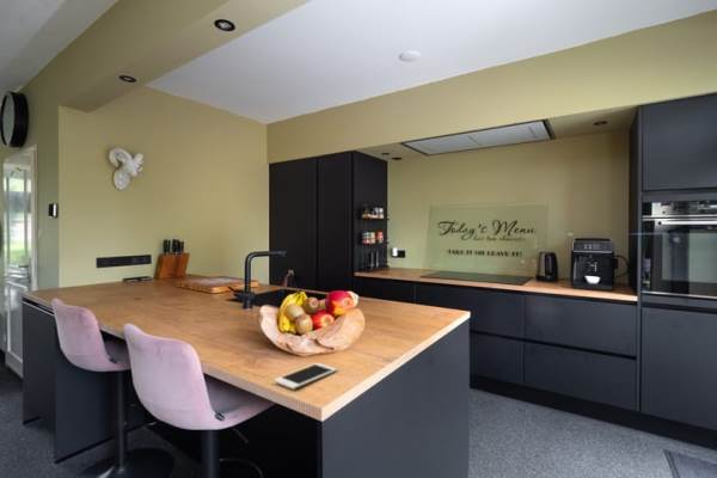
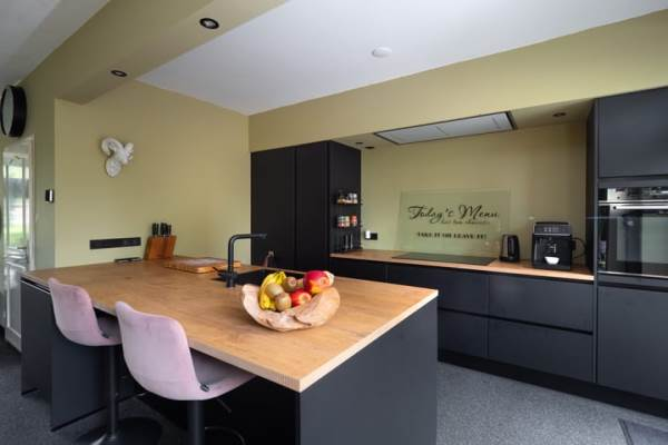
- cell phone [272,362,338,391]
